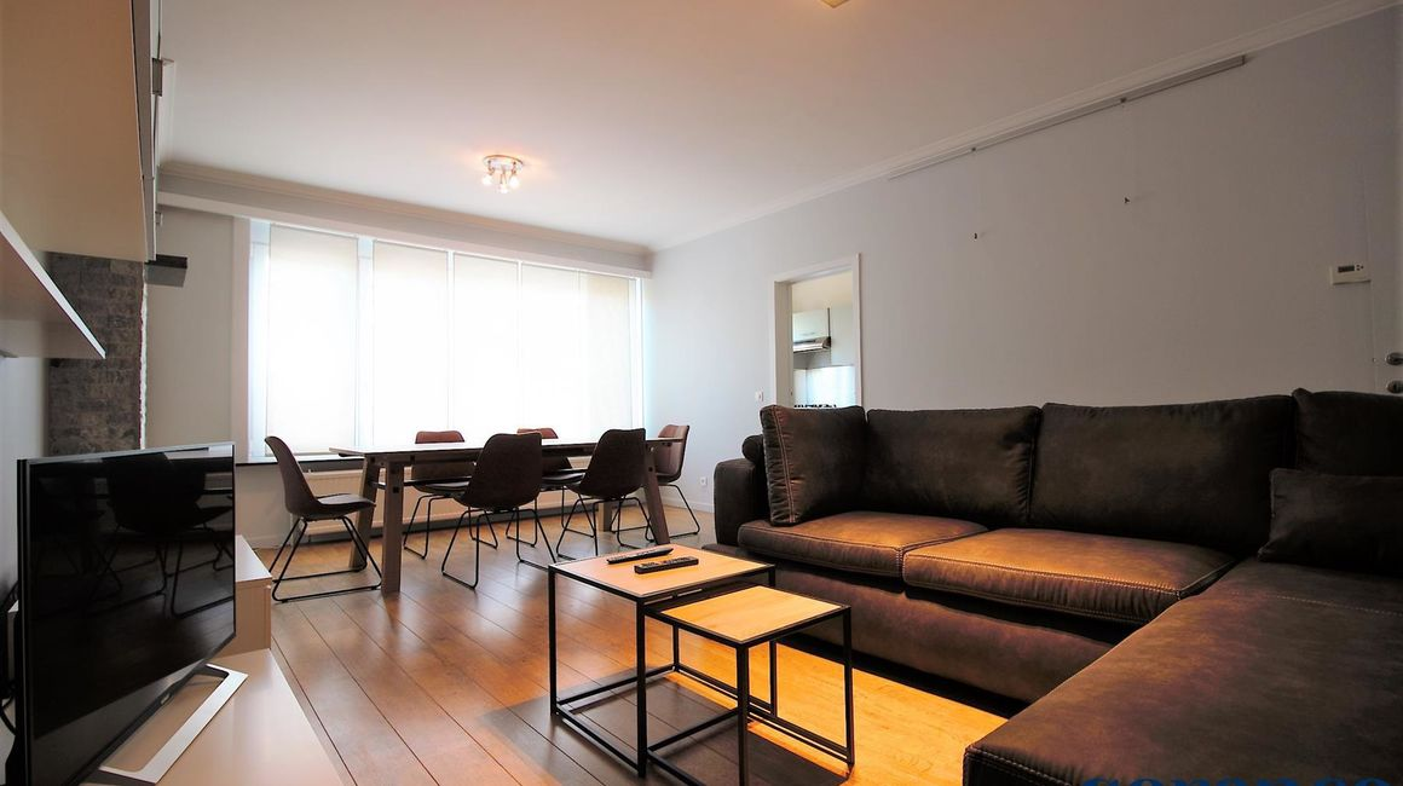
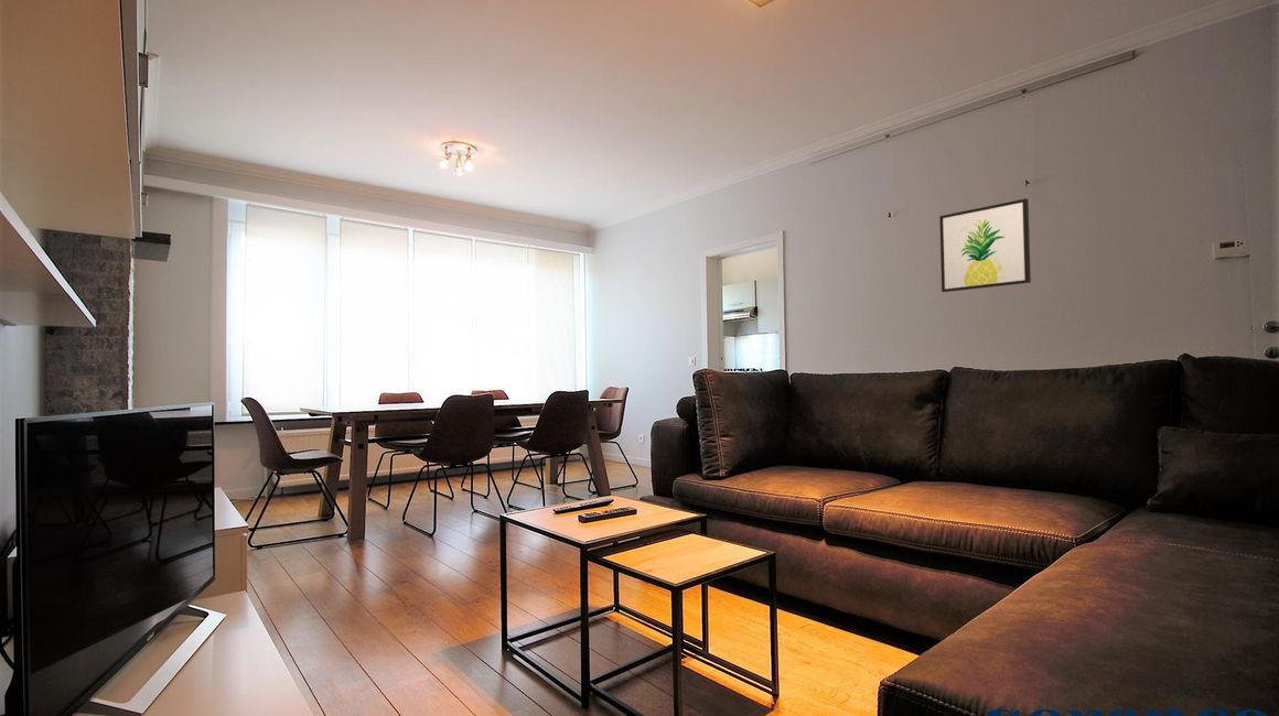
+ wall art [938,197,1032,293]
